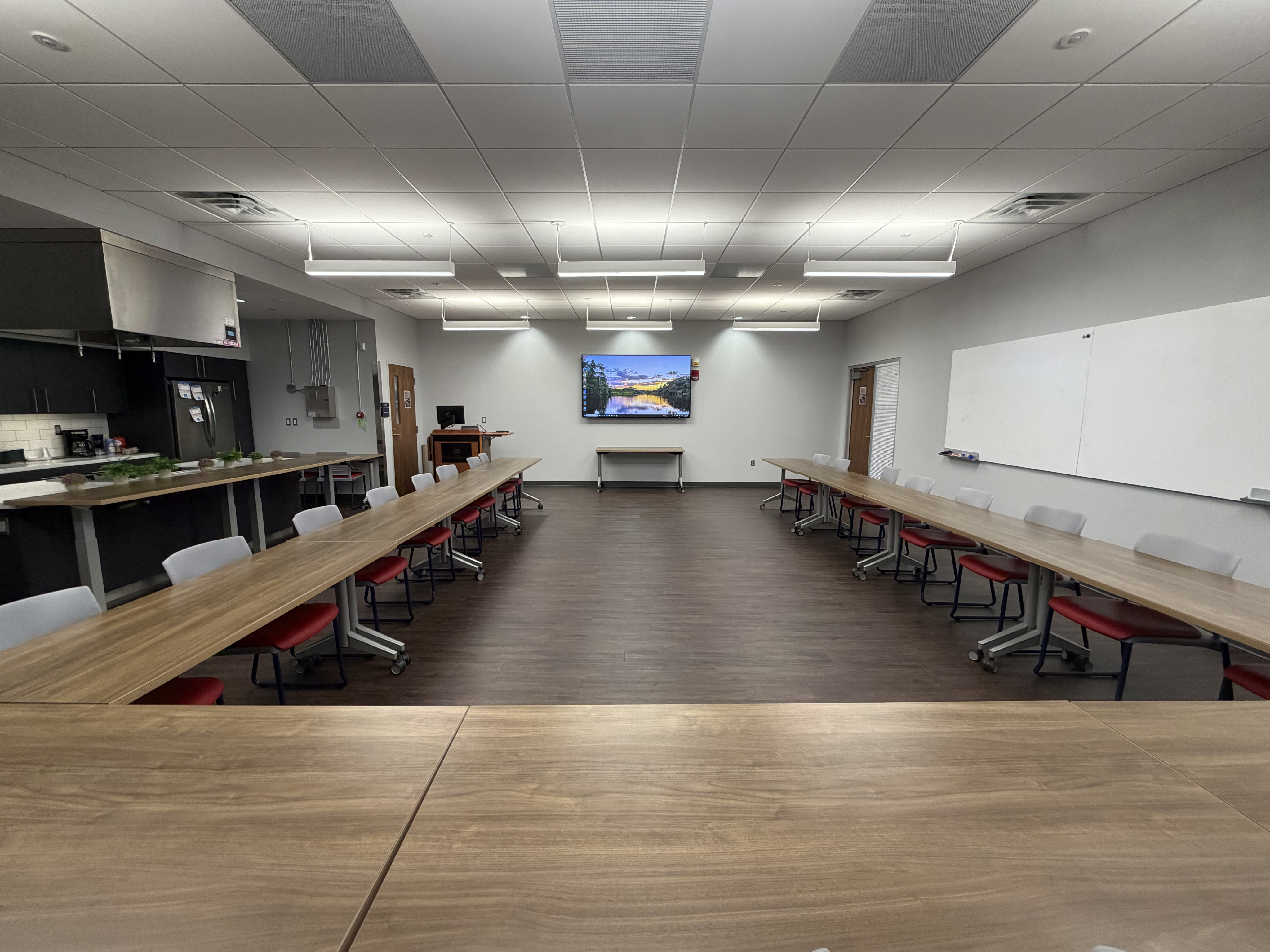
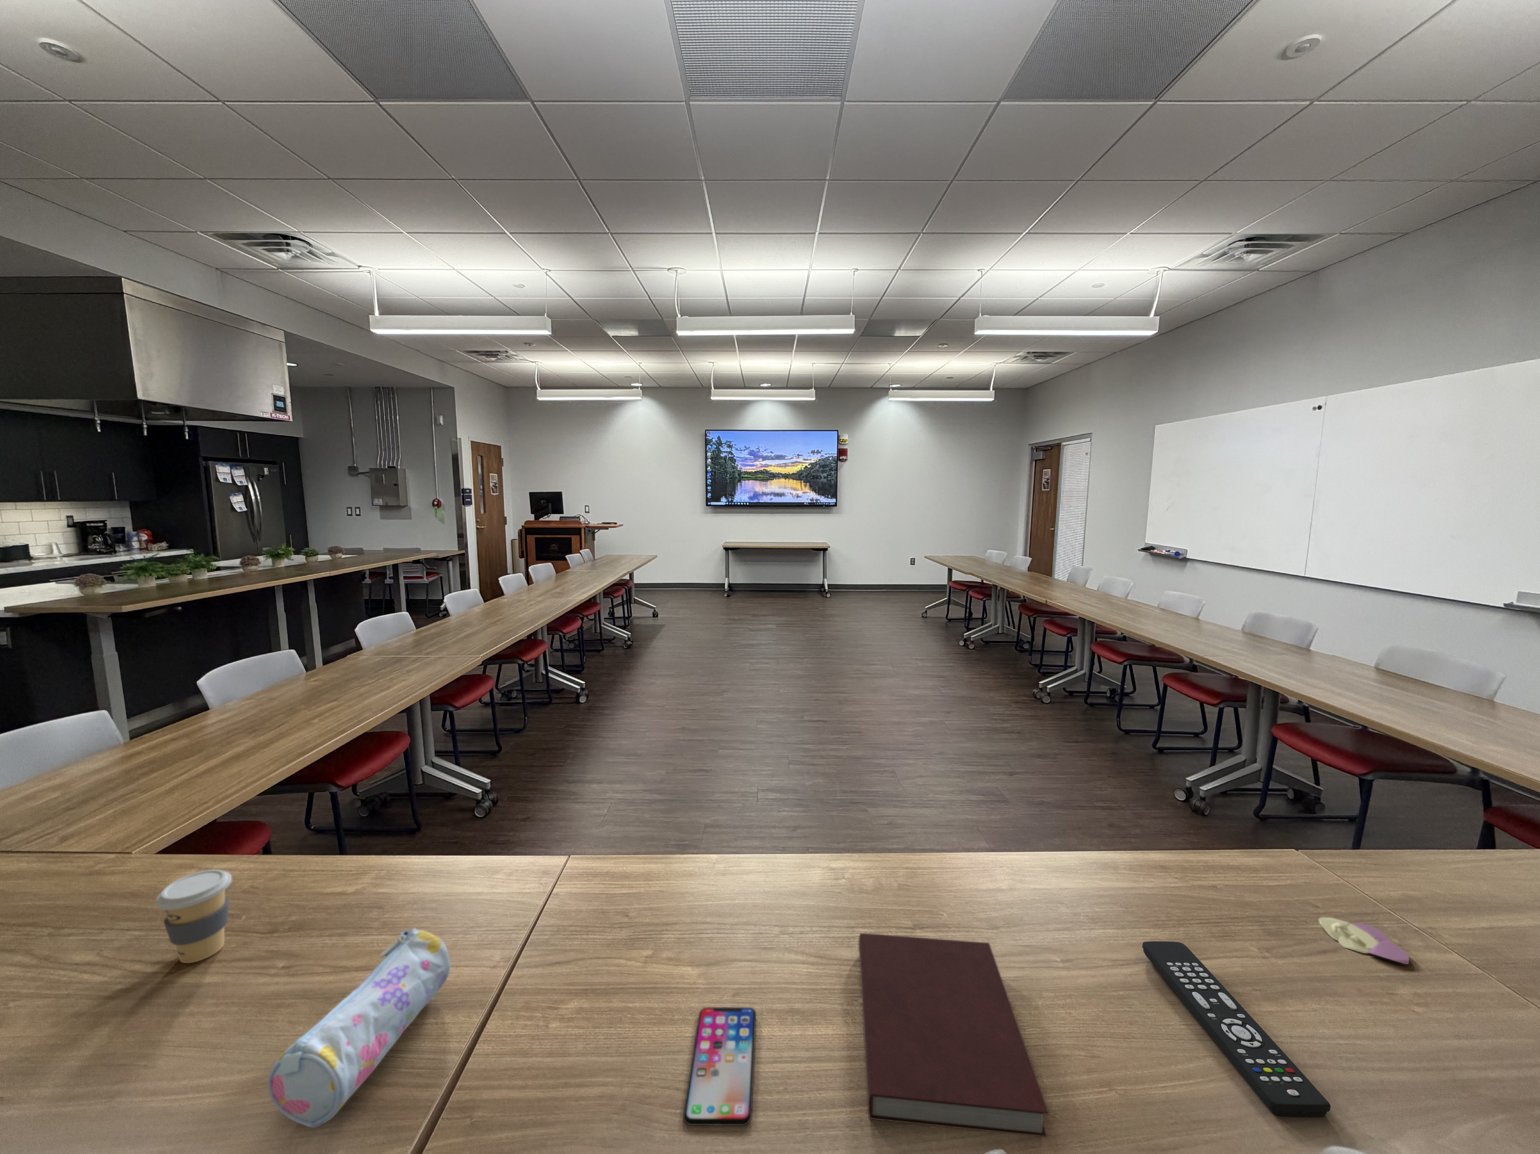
+ computer mouse [1318,916,1409,965]
+ coffee cup [155,869,232,964]
+ remote control [1142,941,1331,1118]
+ notebook [859,932,1050,1137]
+ smartphone [683,1007,757,1126]
+ pencil case [267,929,451,1129]
